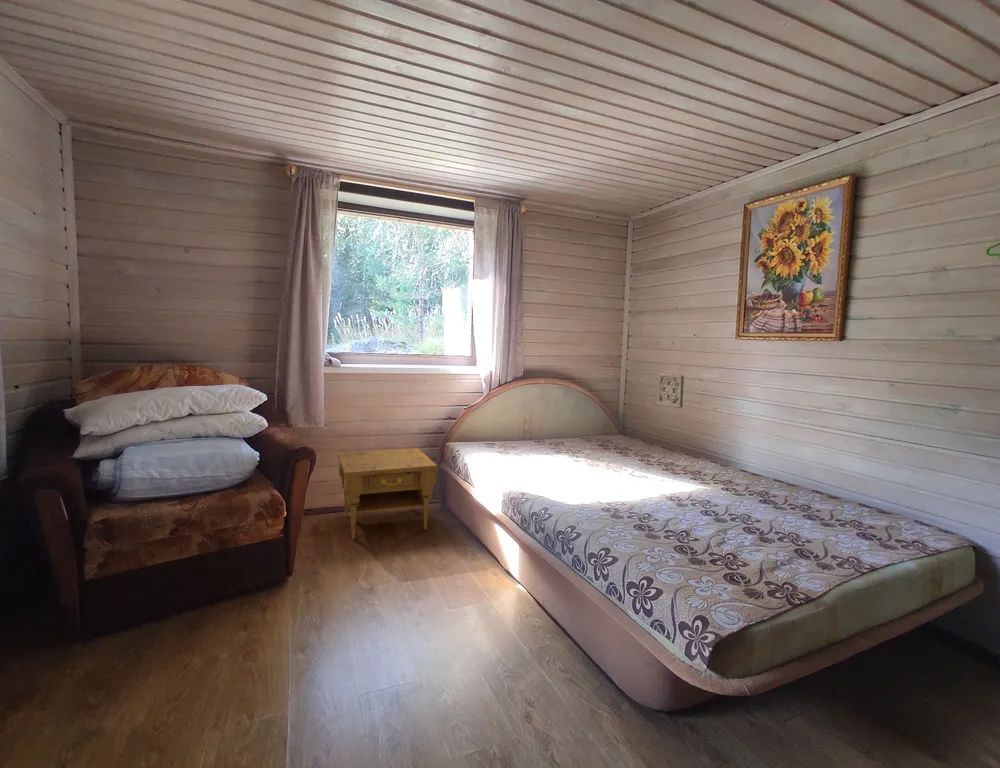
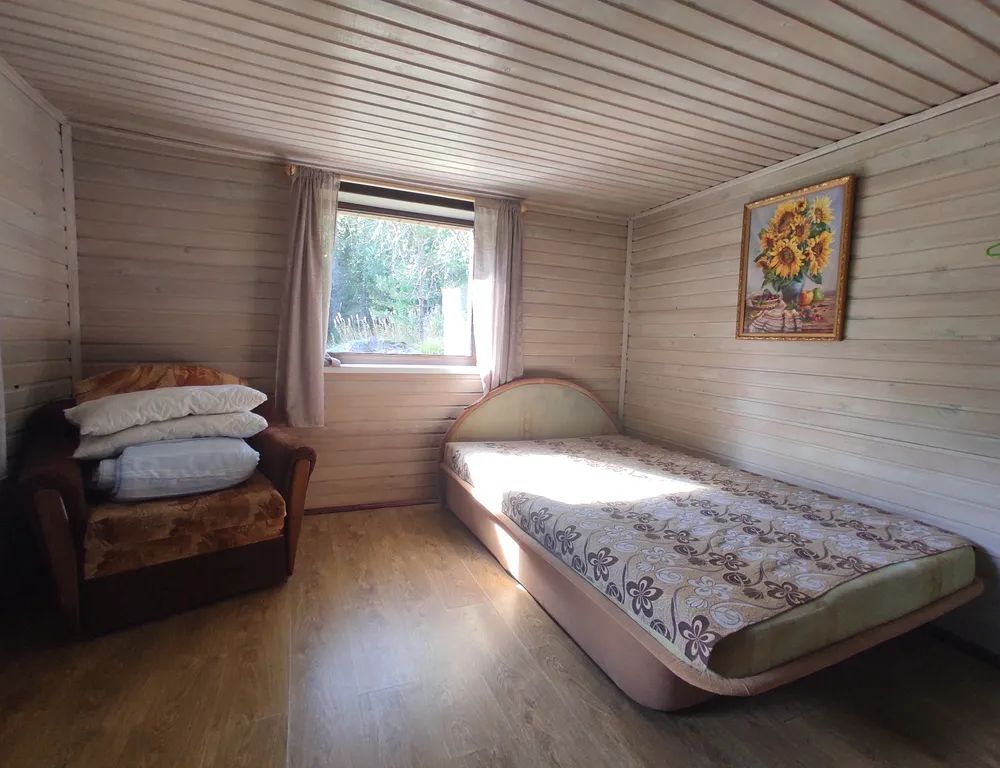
- wall ornament [656,372,685,409]
- nightstand [337,447,438,540]
